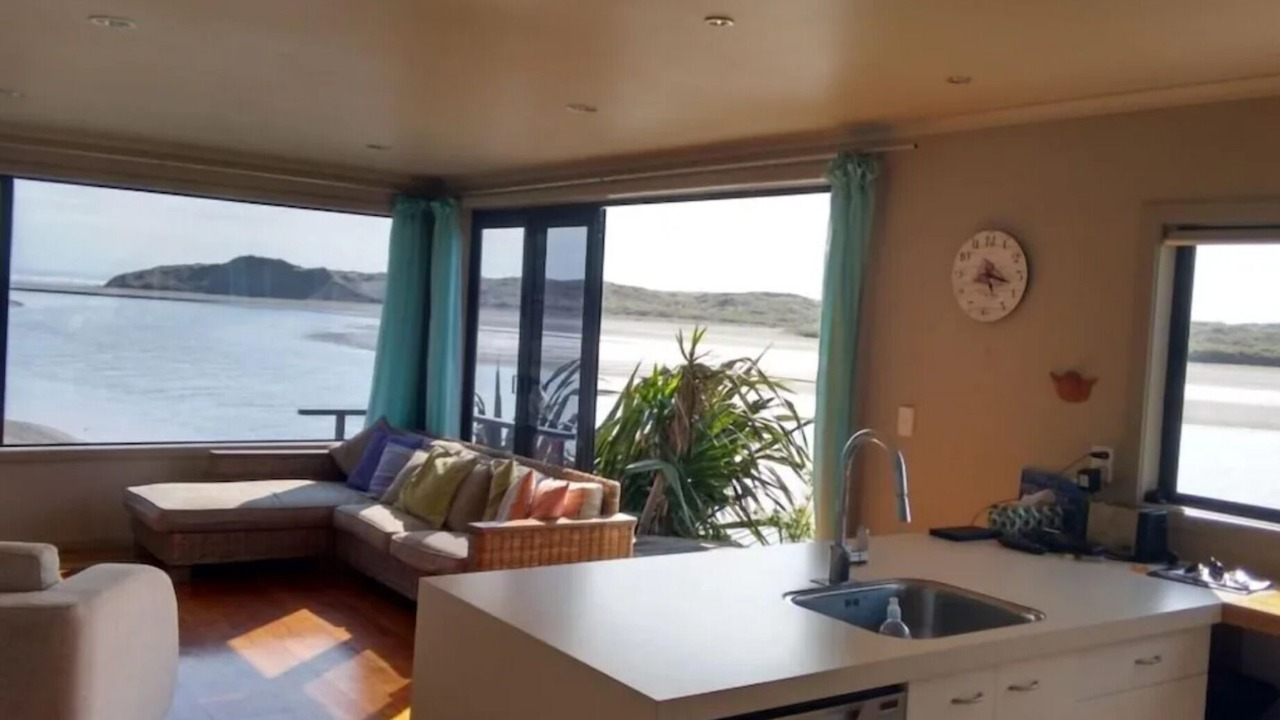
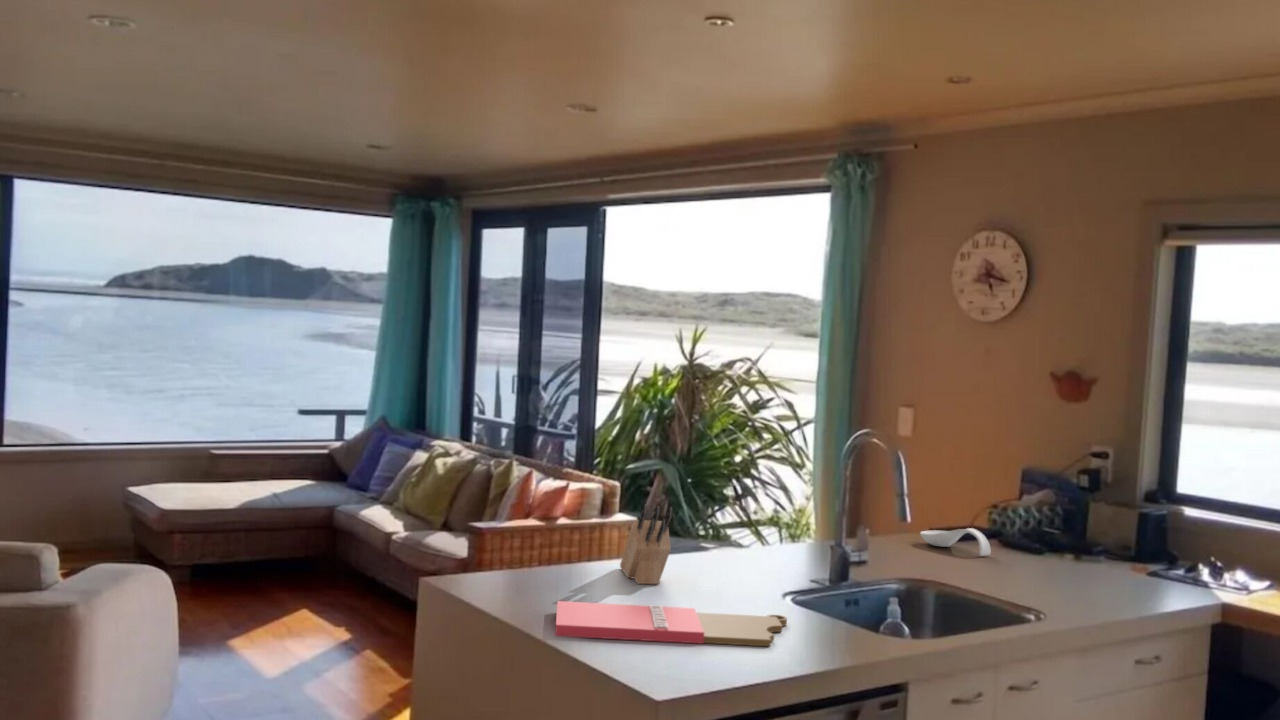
+ knife block [619,504,674,585]
+ spoon rest [919,527,992,557]
+ cutting board [554,600,788,647]
